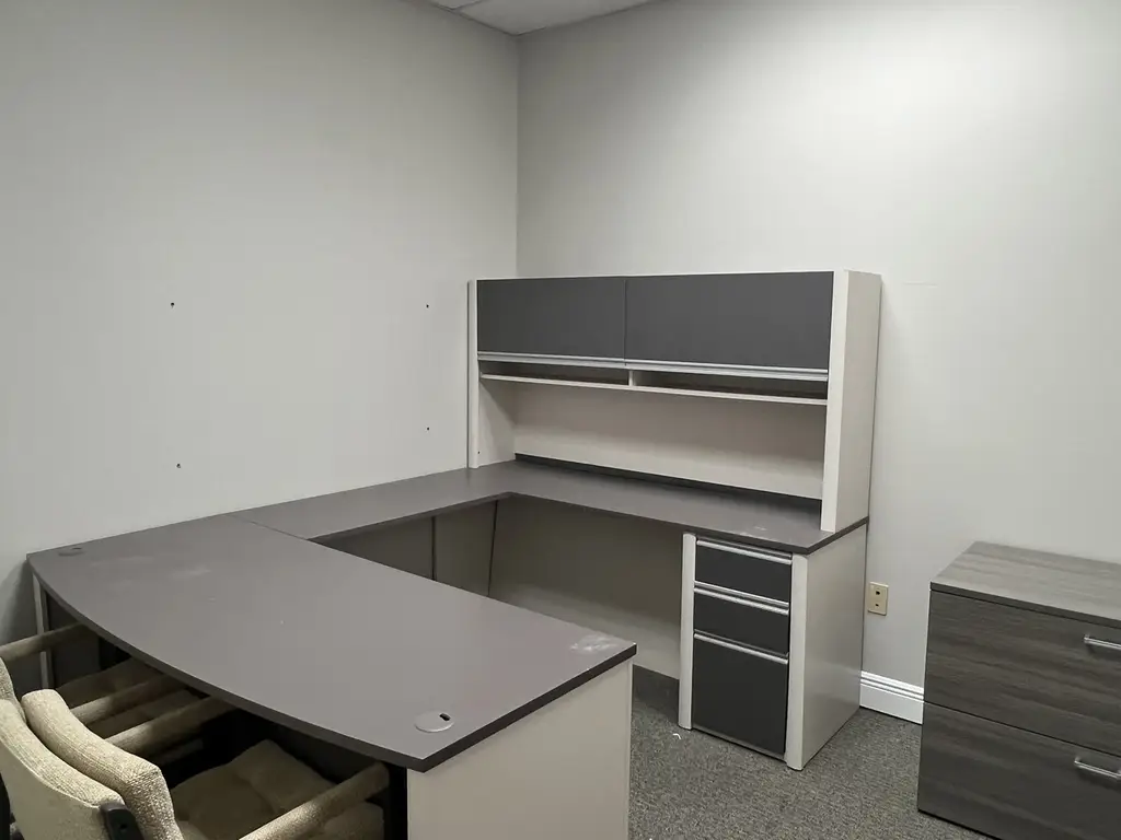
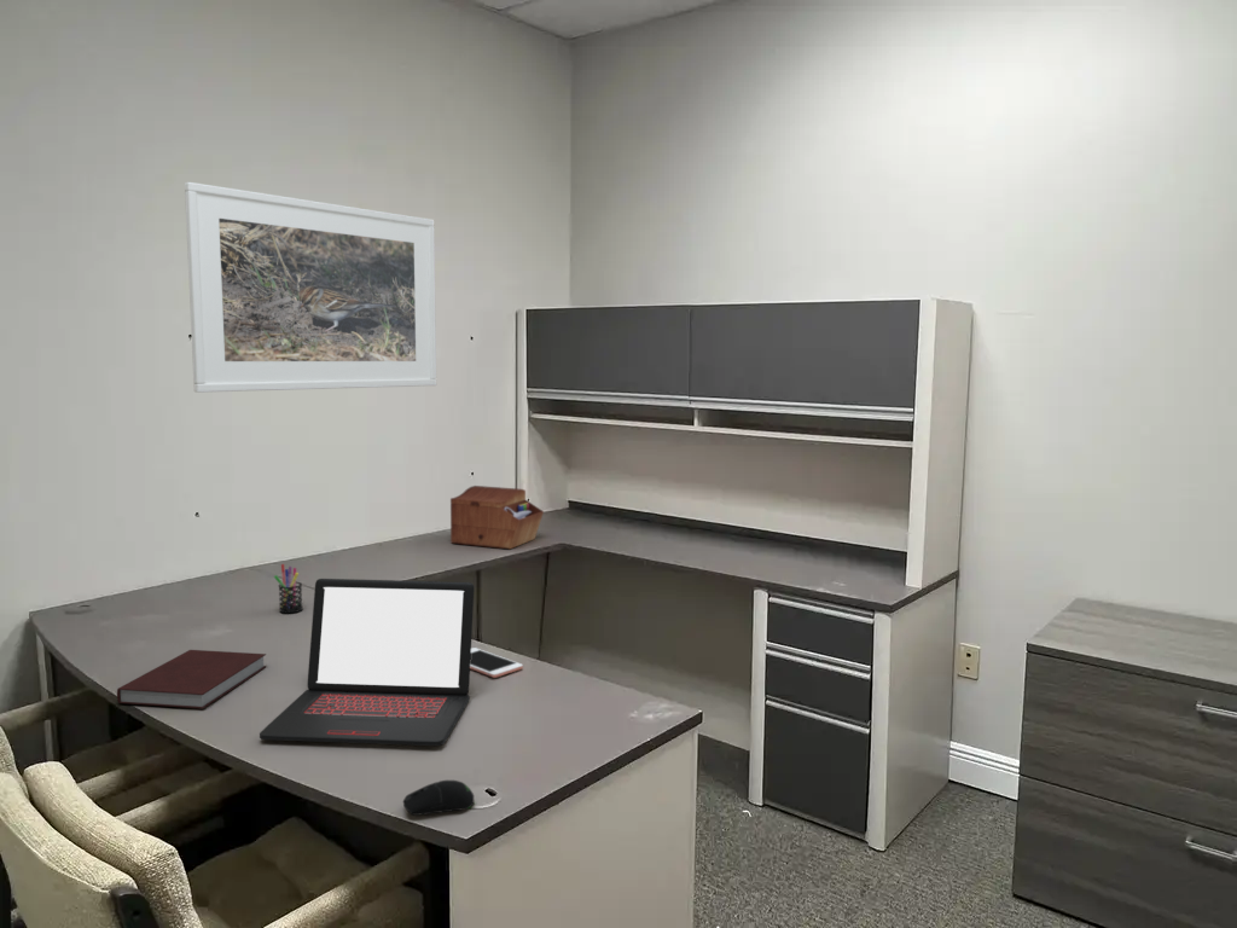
+ computer mouse [402,779,475,817]
+ notebook [116,649,268,709]
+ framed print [184,181,437,394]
+ laptop [259,578,475,747]
+ pen holder [273,563,304,614]
+ cell phone [470,646,524,679]
+ sewing box [449,485,545,550]
